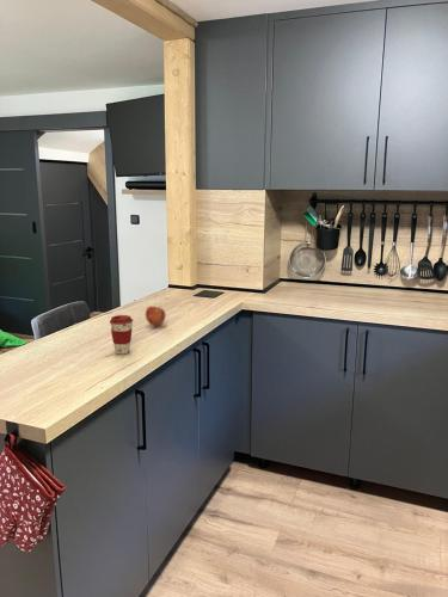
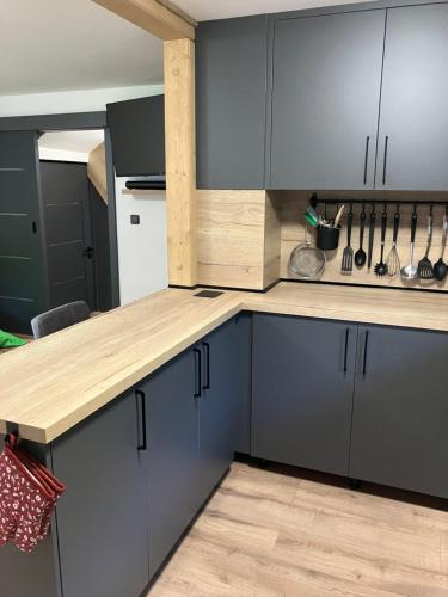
- coffee cup [109,314,134,356]
- apple [145,304,167,327]
